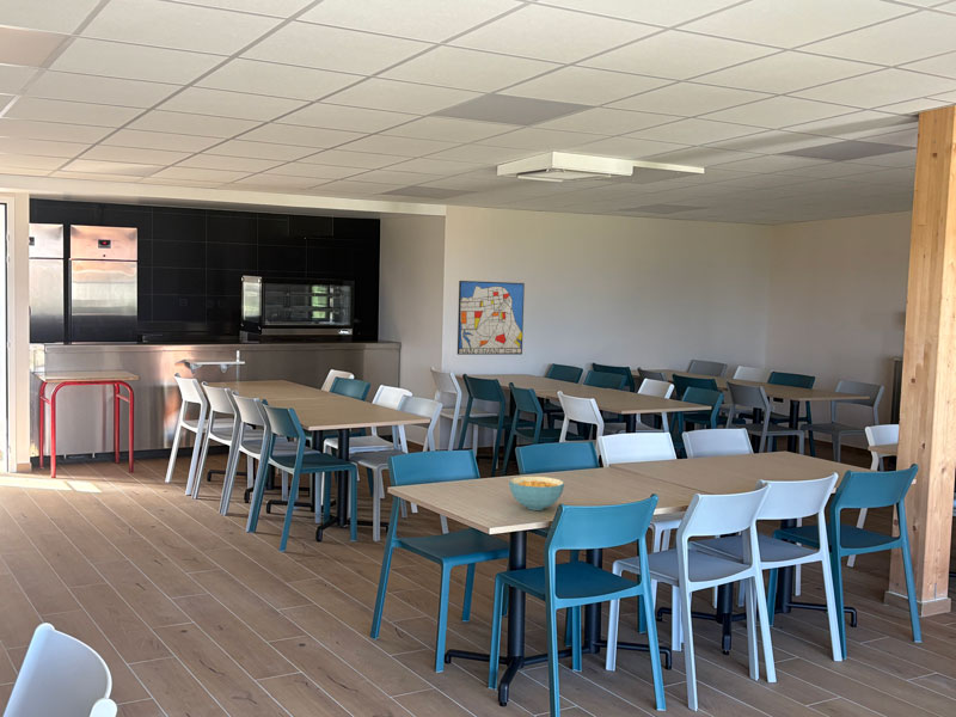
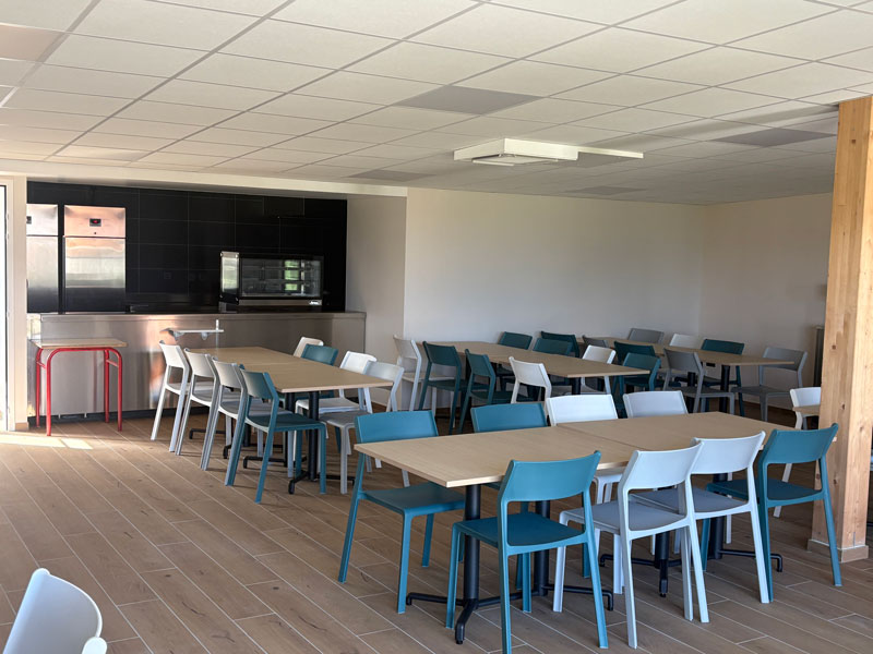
- cereal bowl [508,476,565,511]
- wall art [456,280,526,356]
